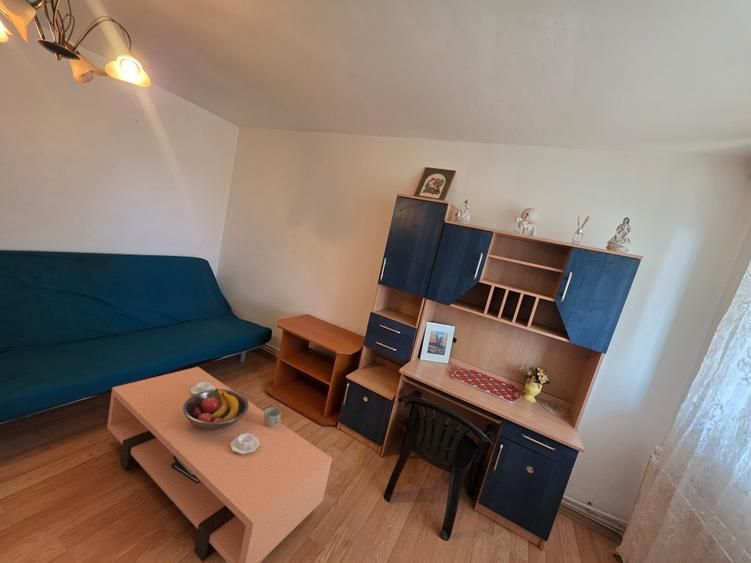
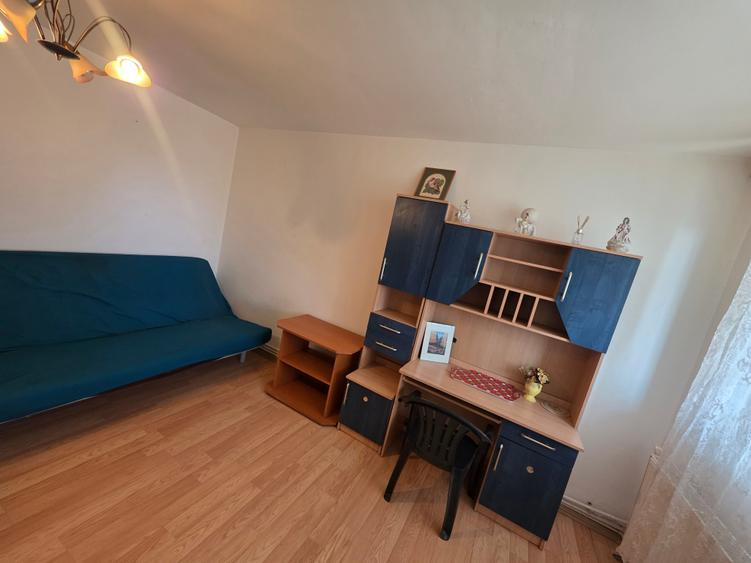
- mug [263,407,282,427]
- fruit bowl [183,389,249,430]
- coffee table [106,366,333,563]
